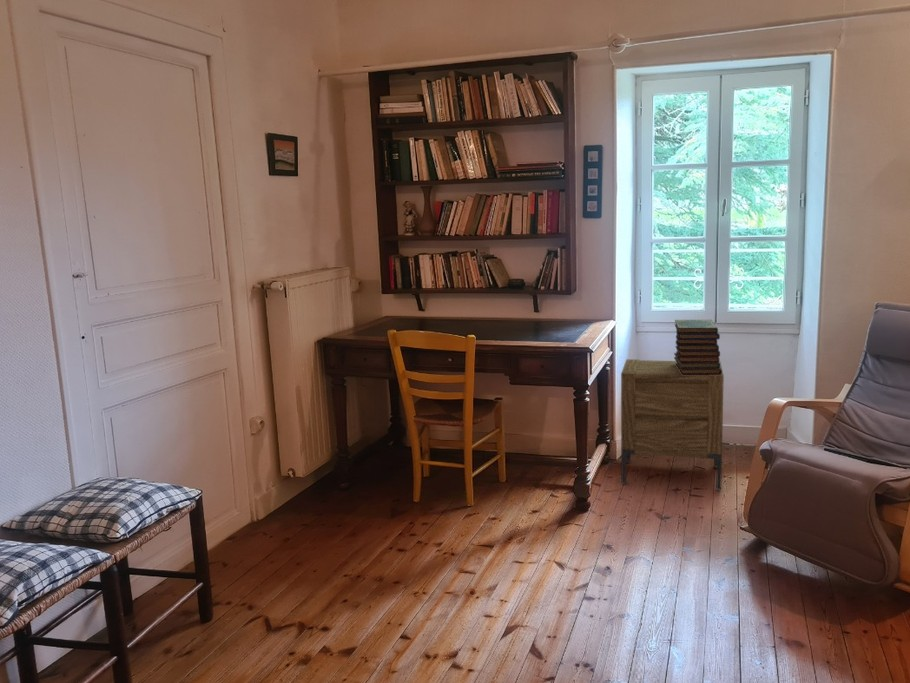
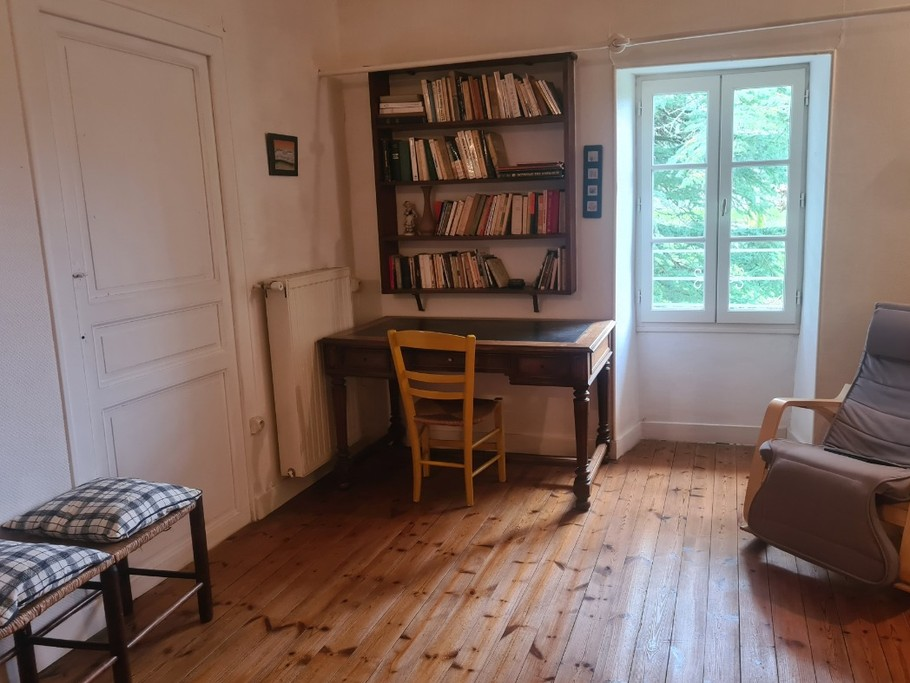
- book stack [673,319,722,375]
- nightstand [620,358,725,491]
